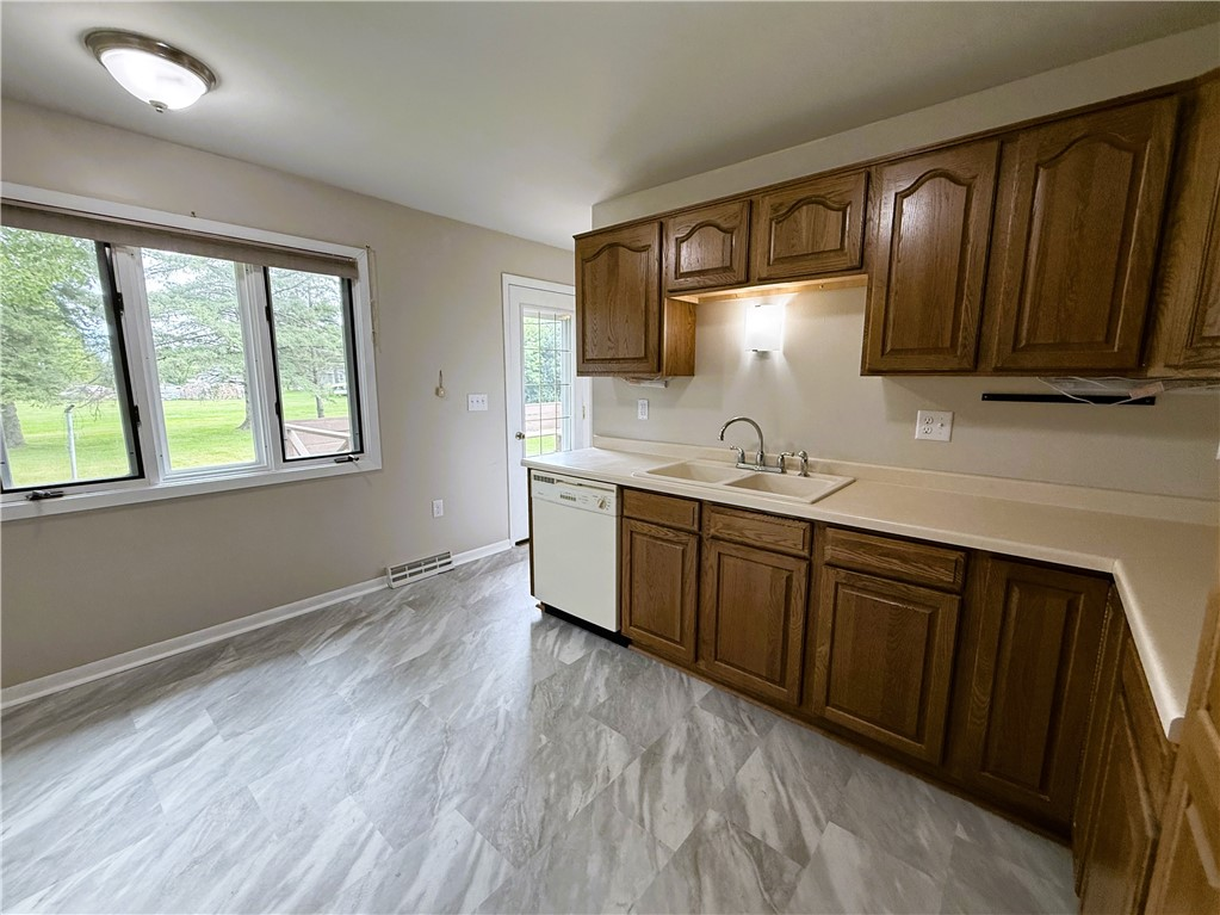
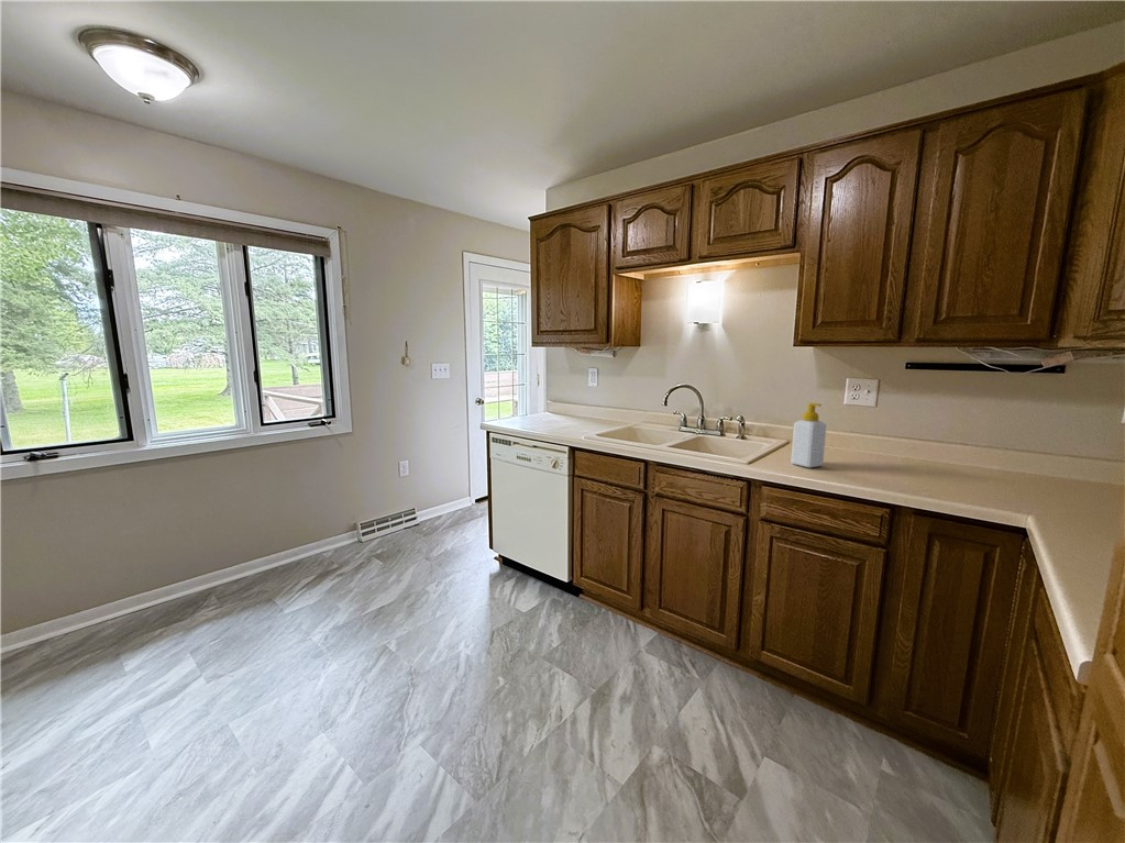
+ soap bottle [790,402,827,468]
